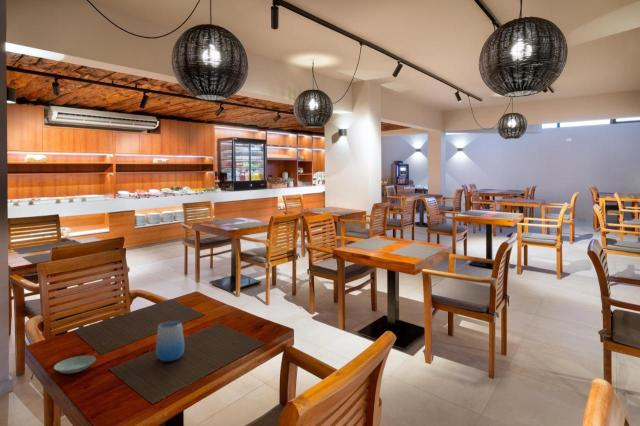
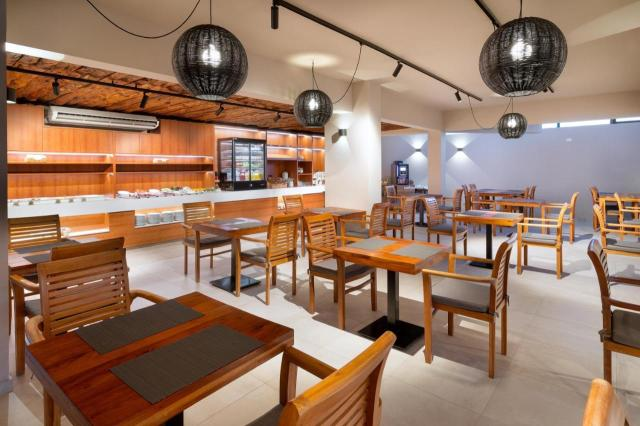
- saucer [53,355,97,374]
- cup [155,320,185,362]
